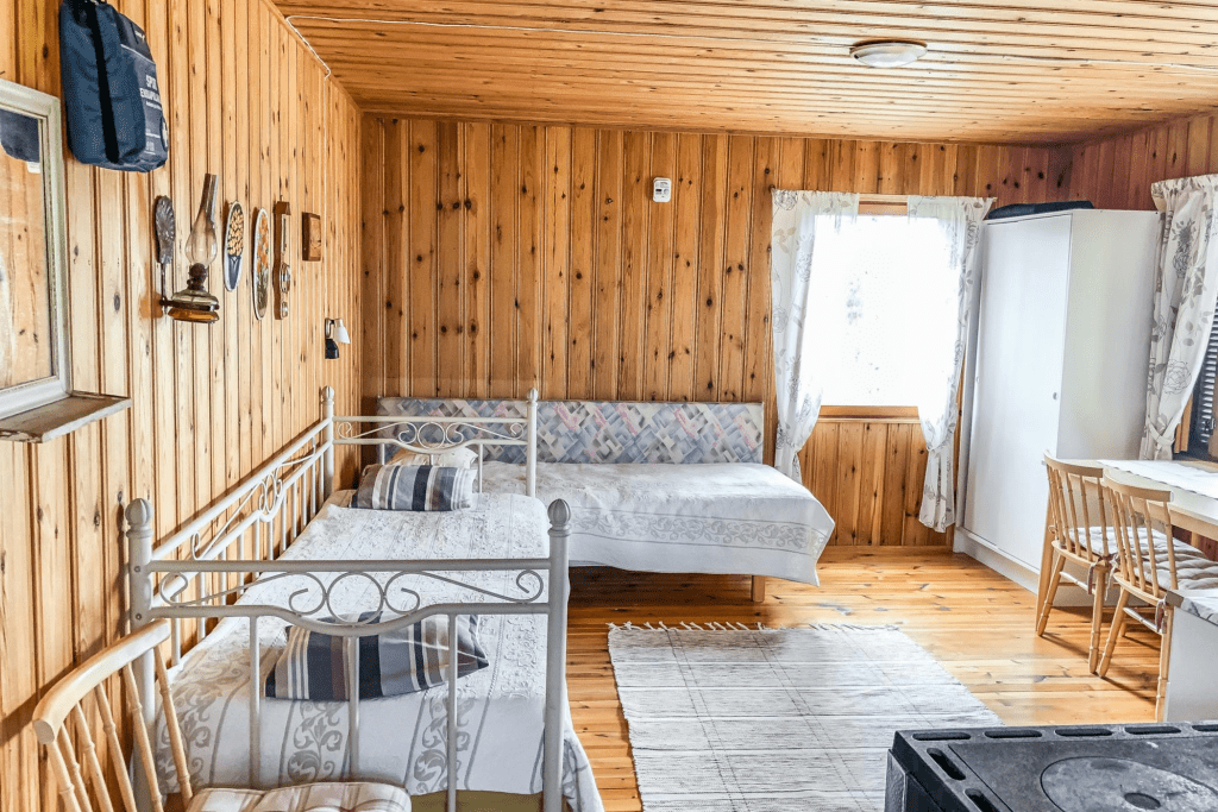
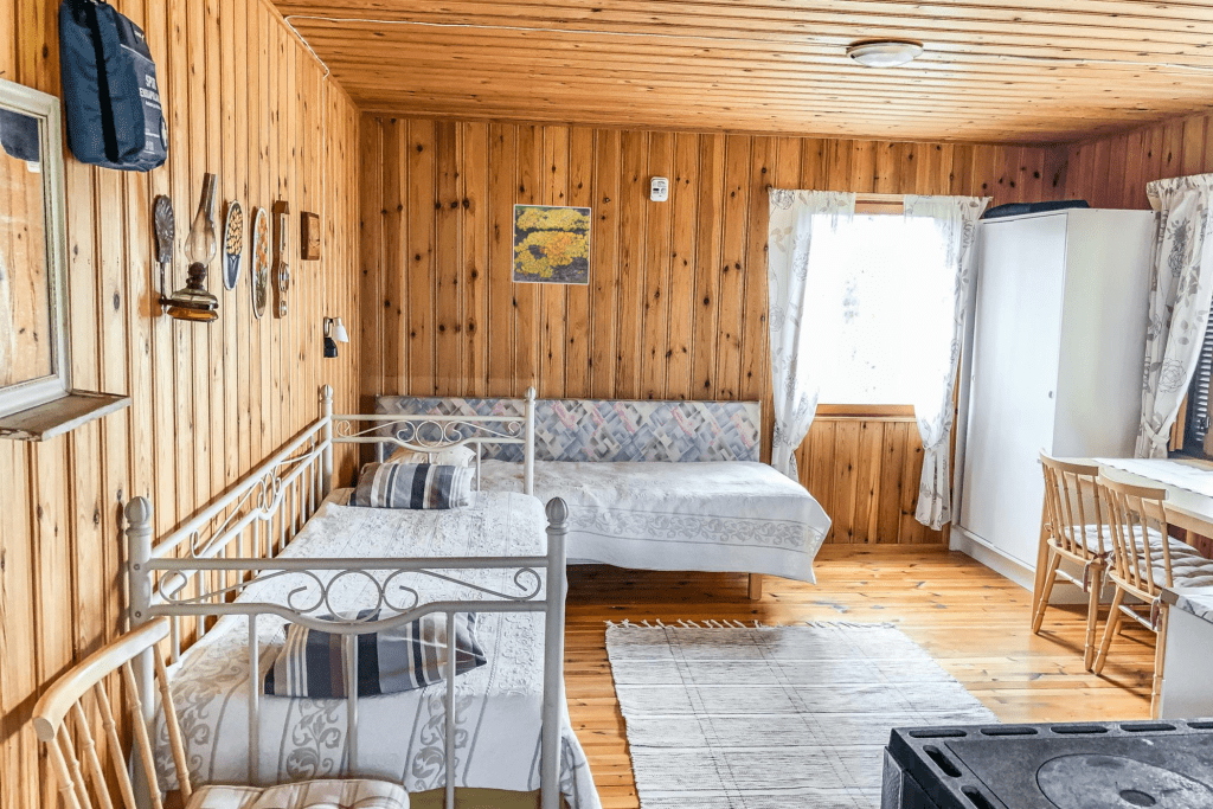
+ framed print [512,204,592,287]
